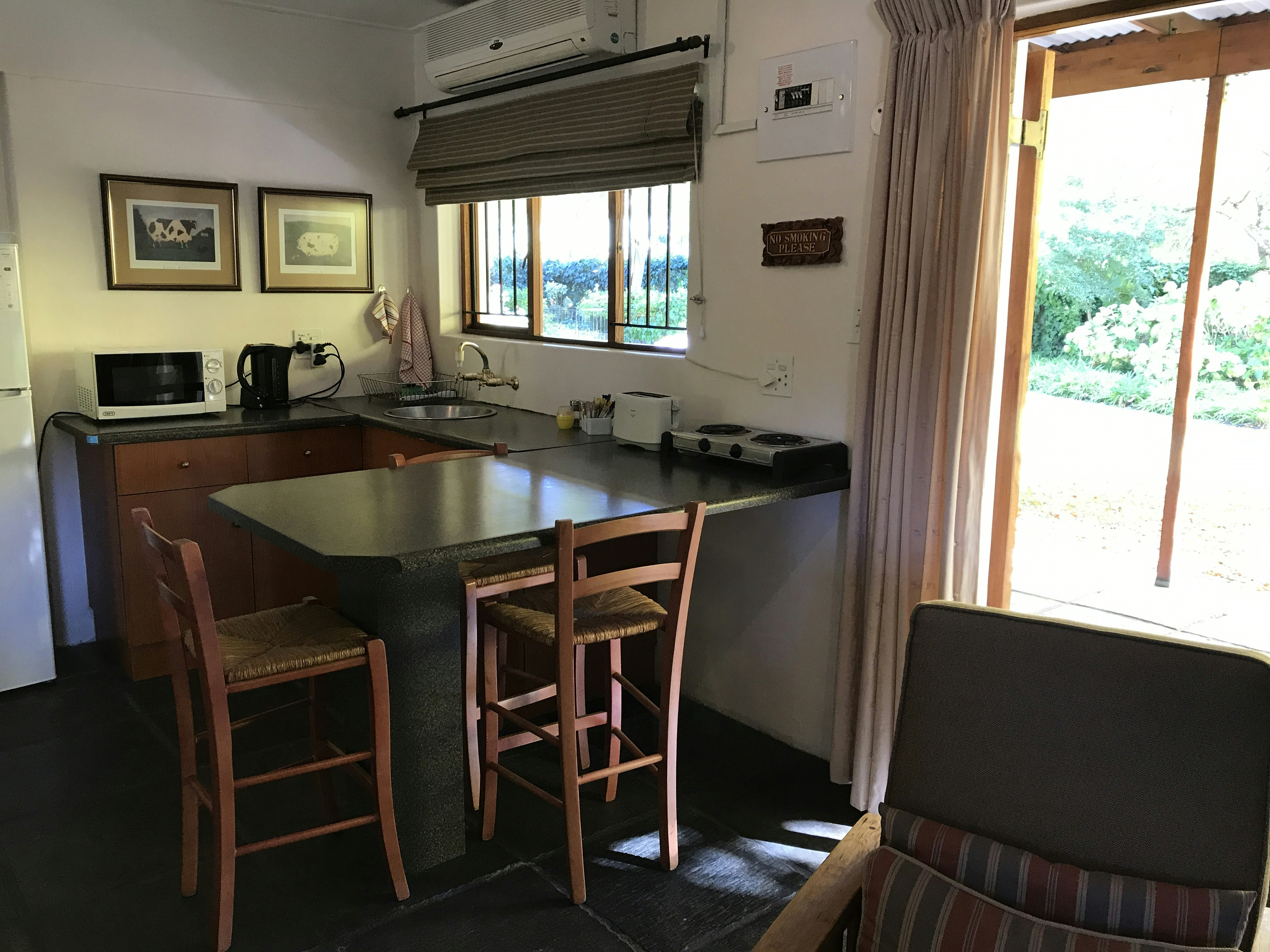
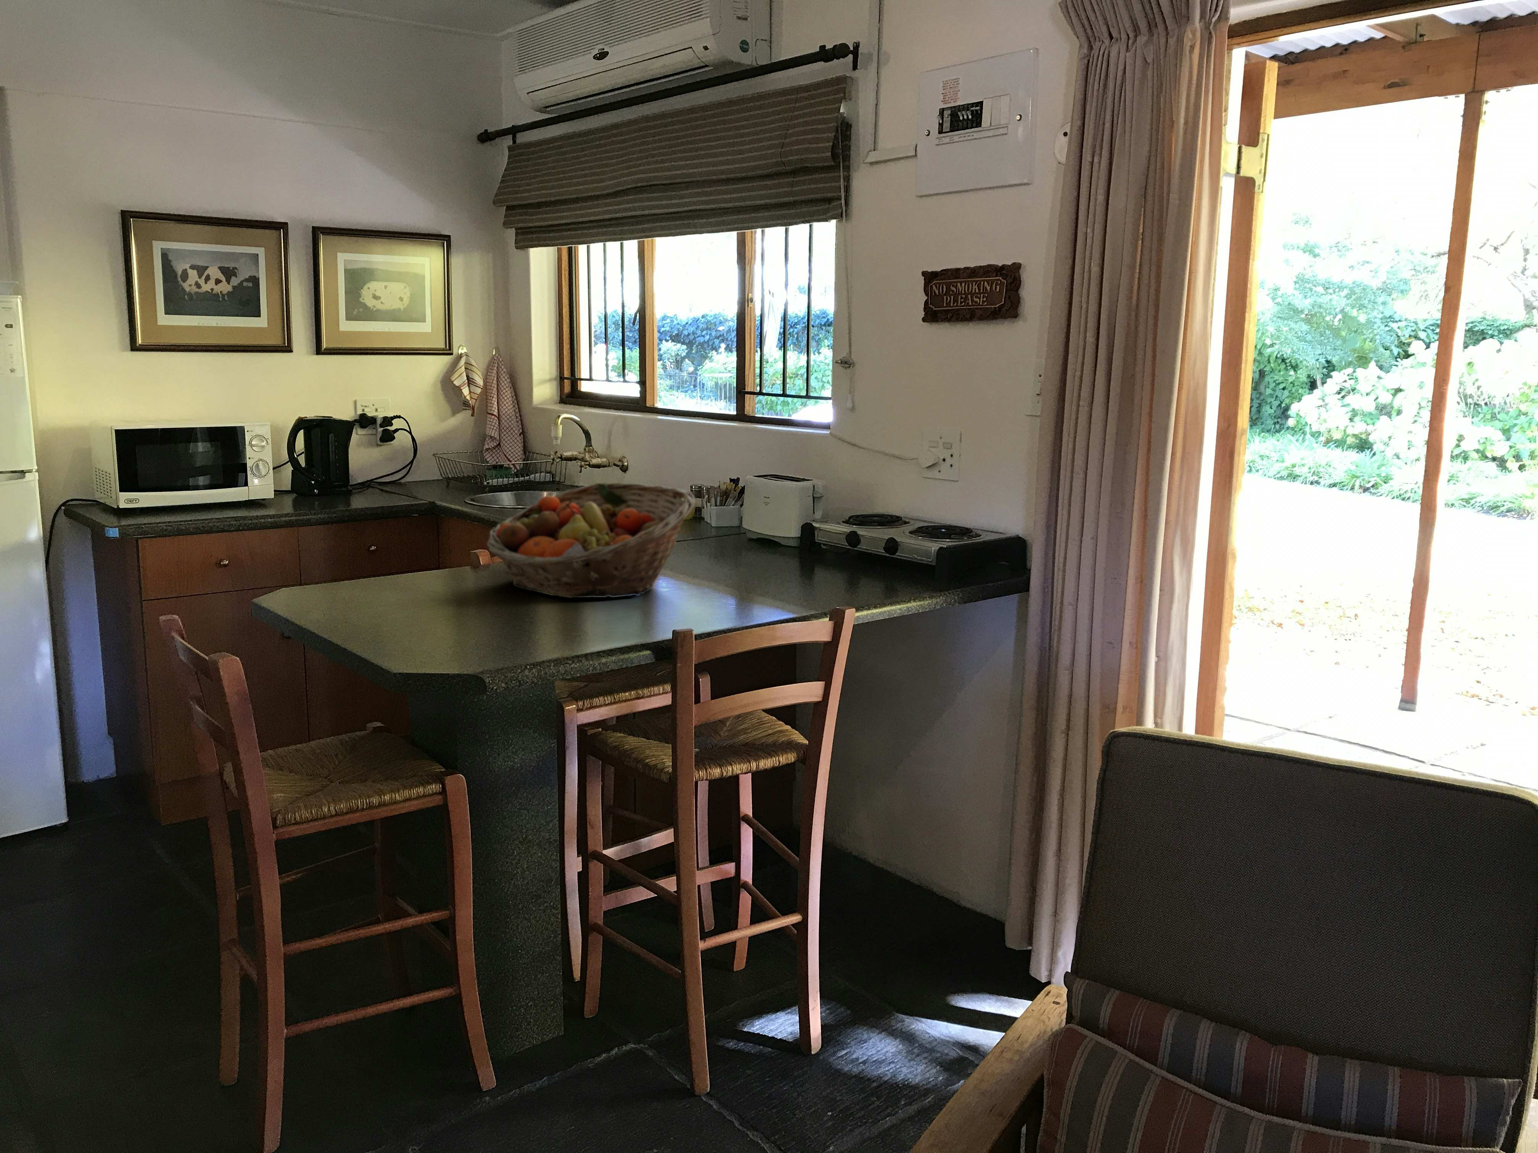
+ fruit basket [486,482,696,598]
